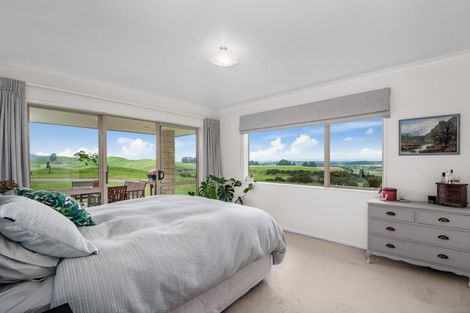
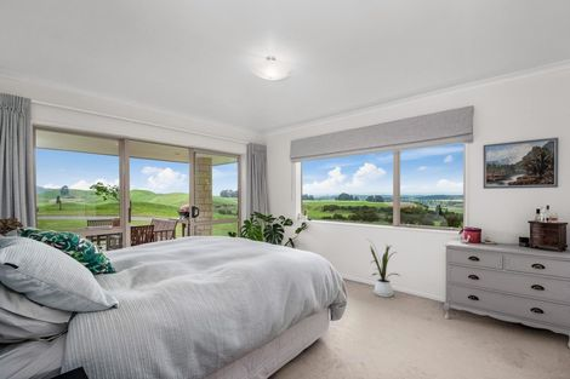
+ house plant [367,239,401,298]
